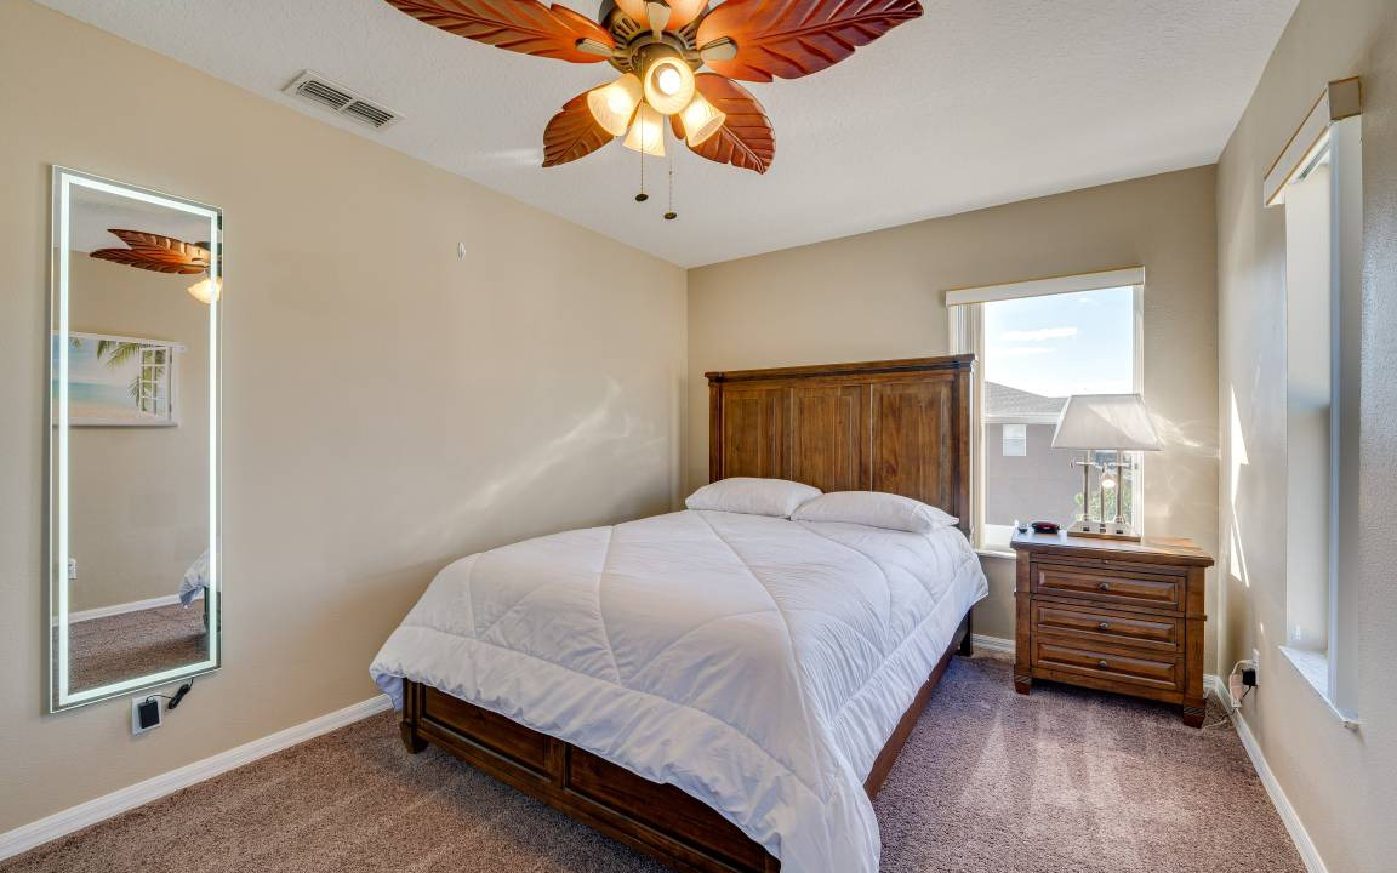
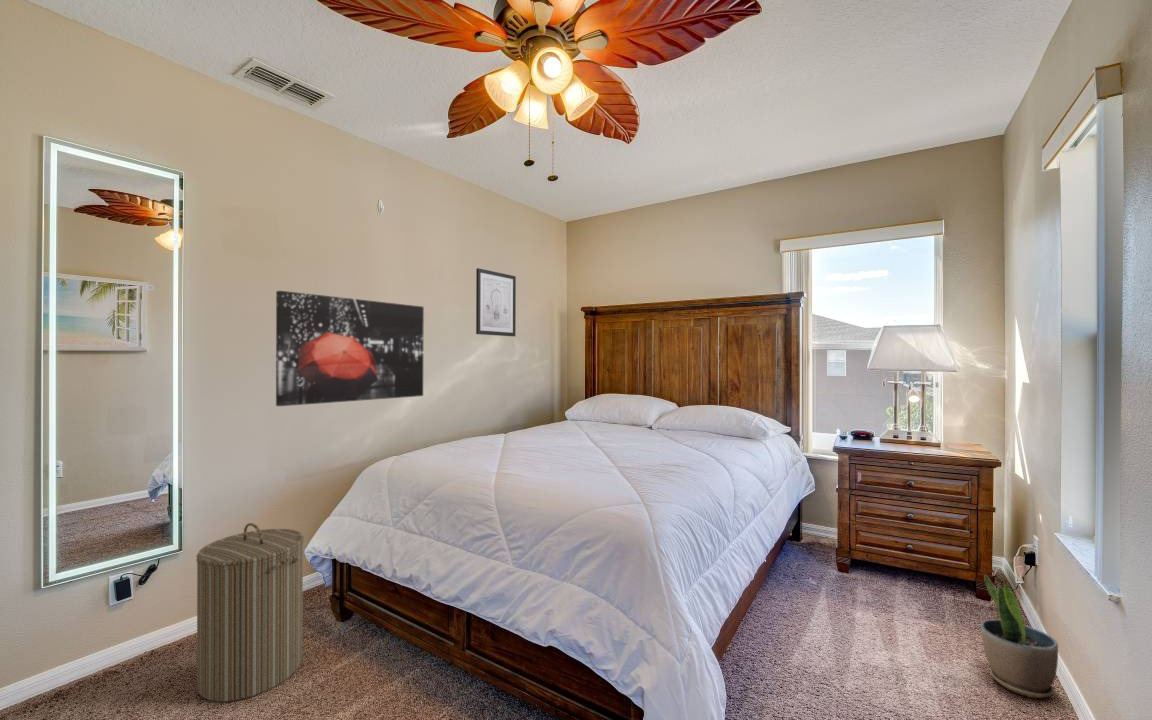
+ wall art [475,267,517,337]
+ laundry hamper [195,522,305,703]
+ potted plant [980,573,1059,699]
+ wall art [275,290,425,407]
